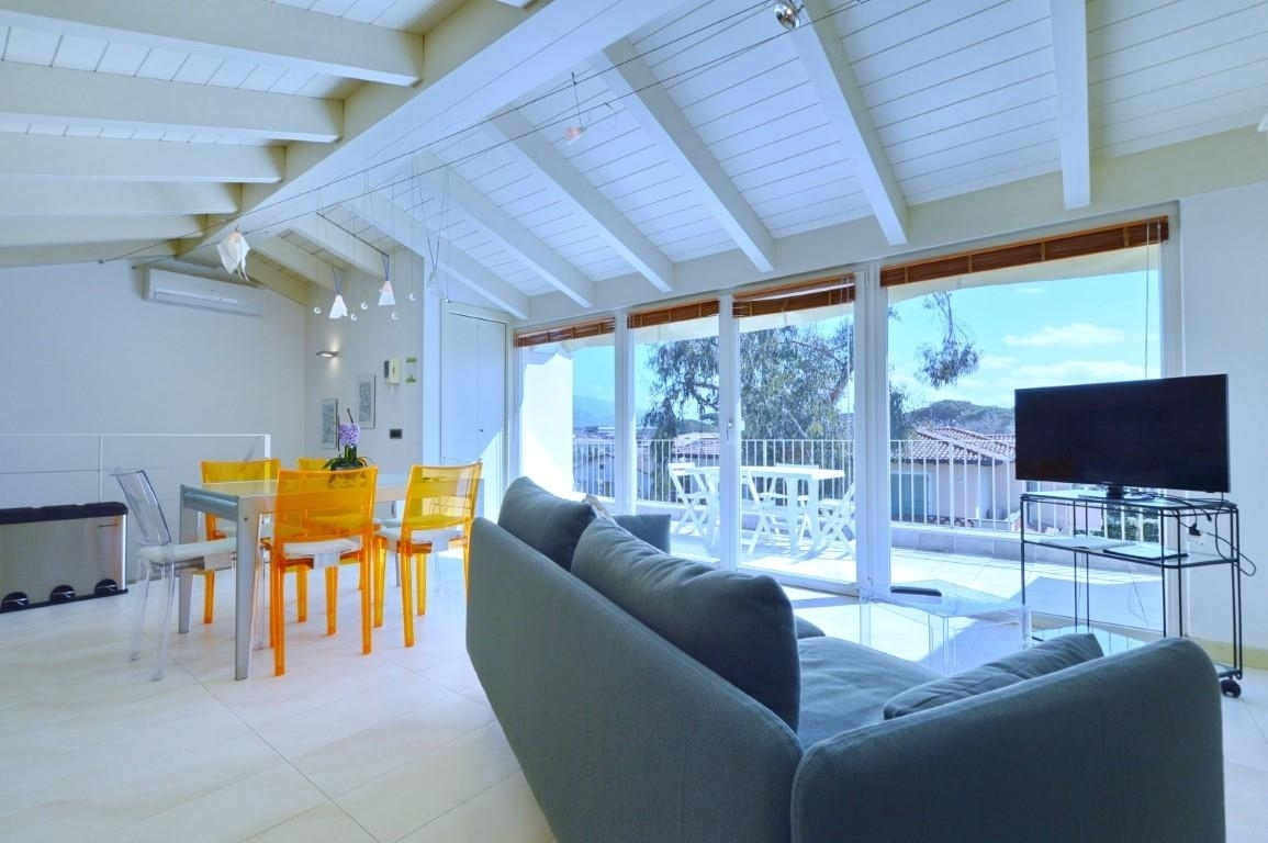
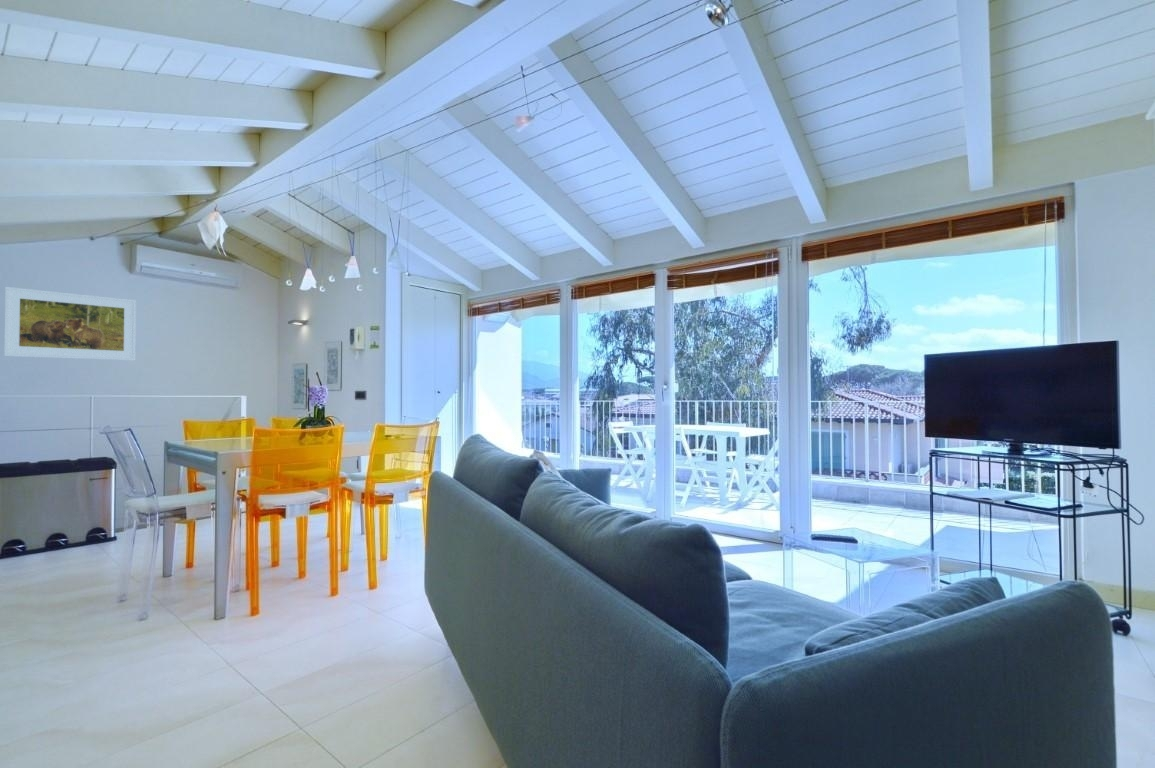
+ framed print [3,286,137,362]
